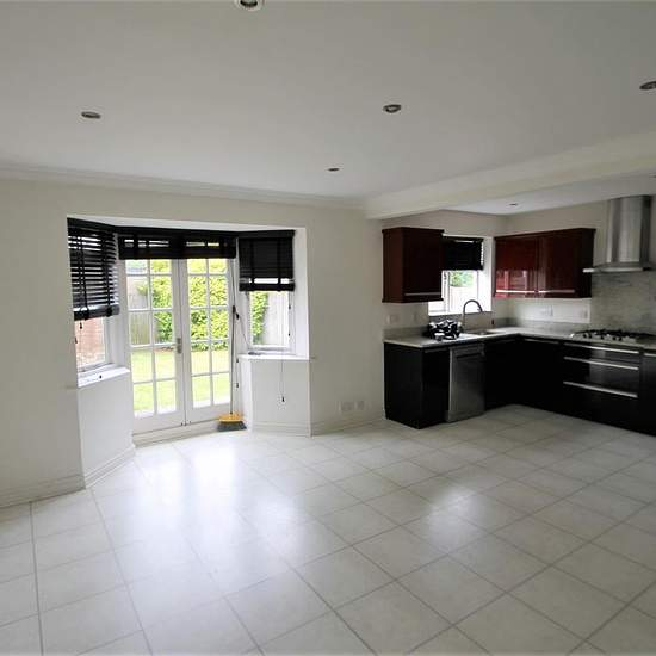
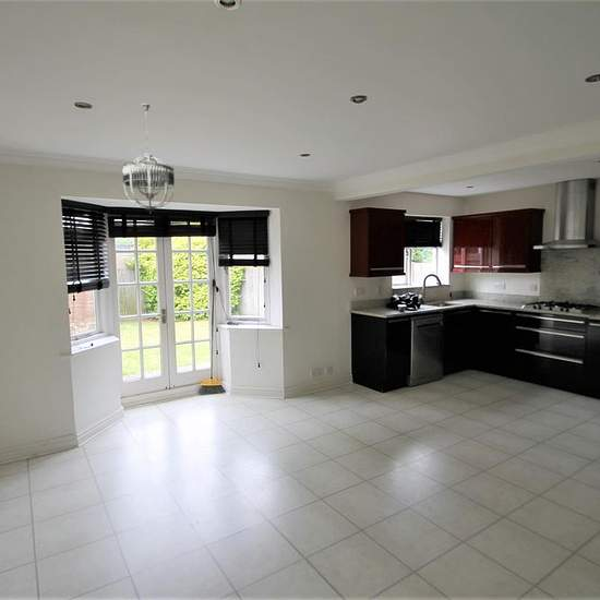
+ chandelier [121,103,176,215]
